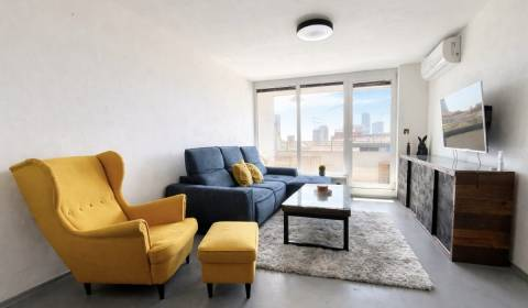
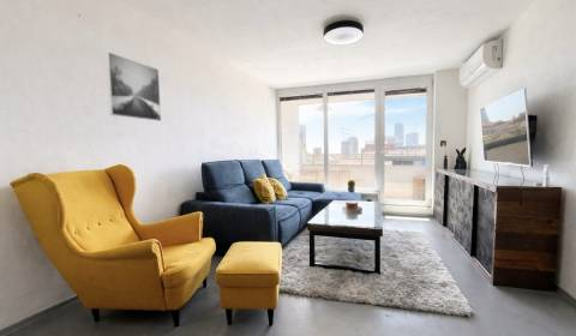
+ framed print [104,50,162,122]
